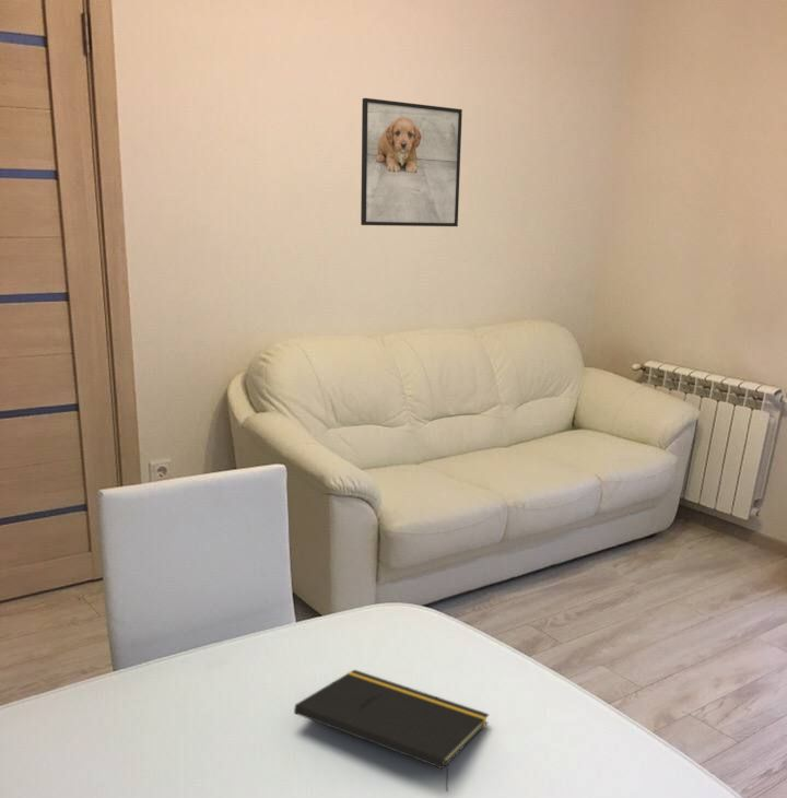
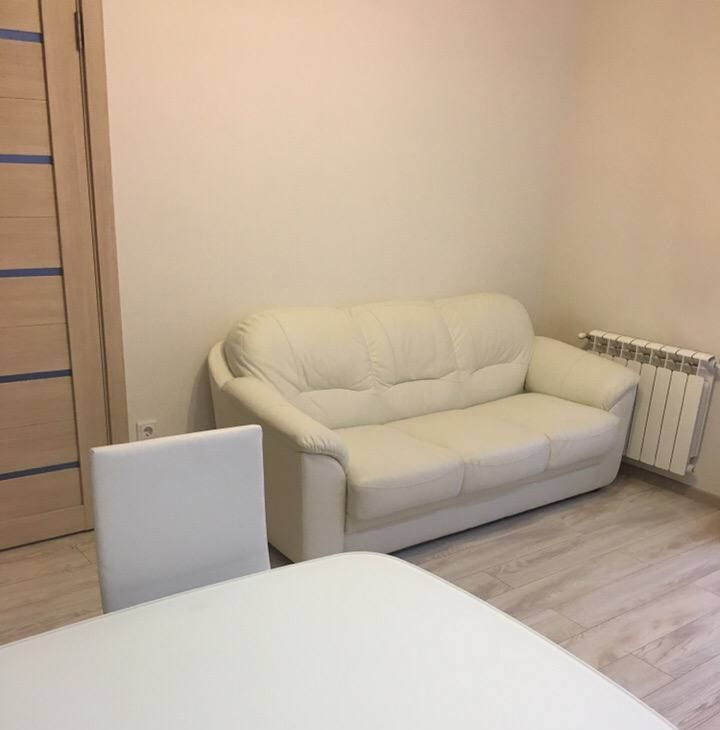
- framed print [360,97,463,227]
- notepad [293,669,490,793]
